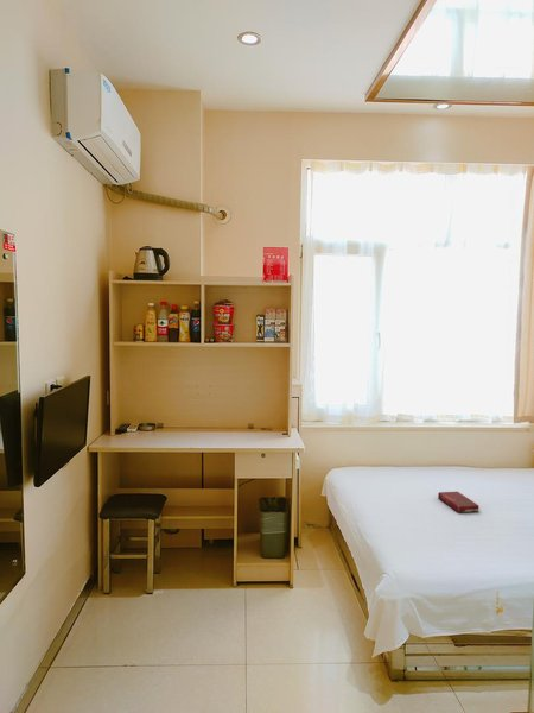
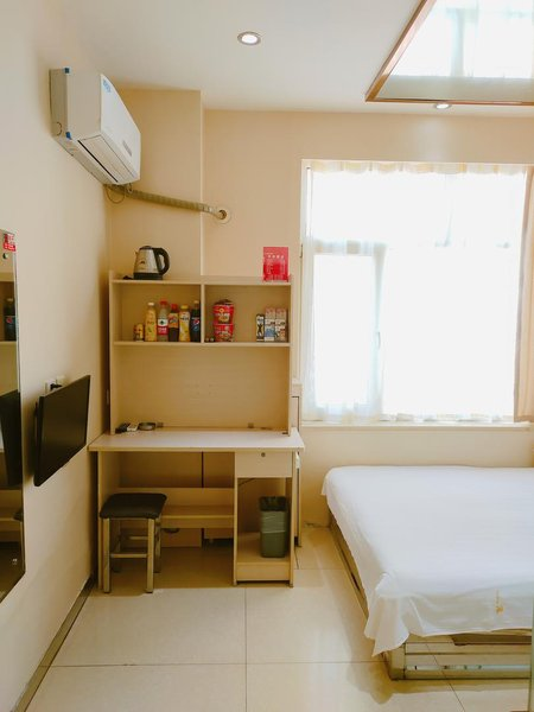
- book [437,491,481,513]
